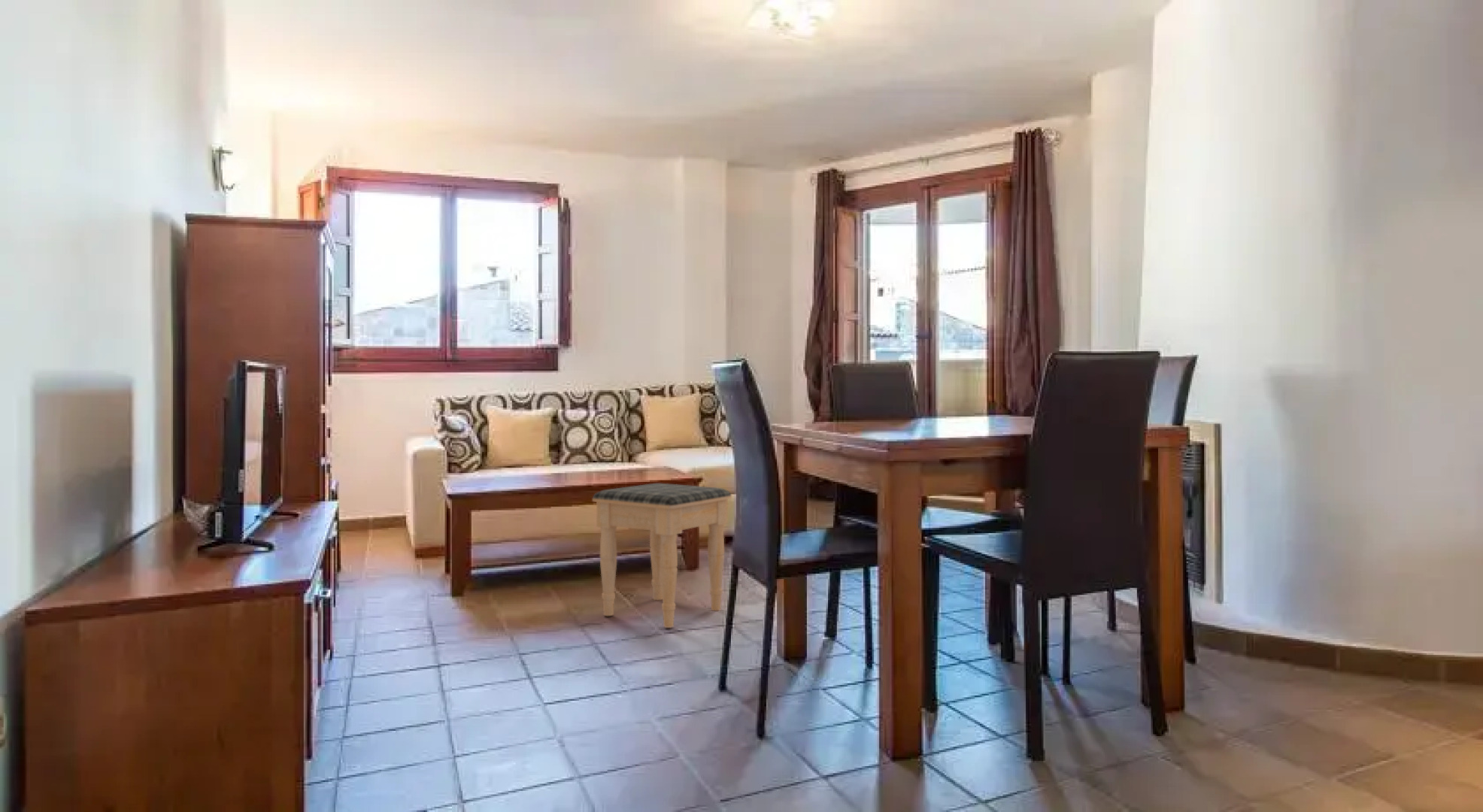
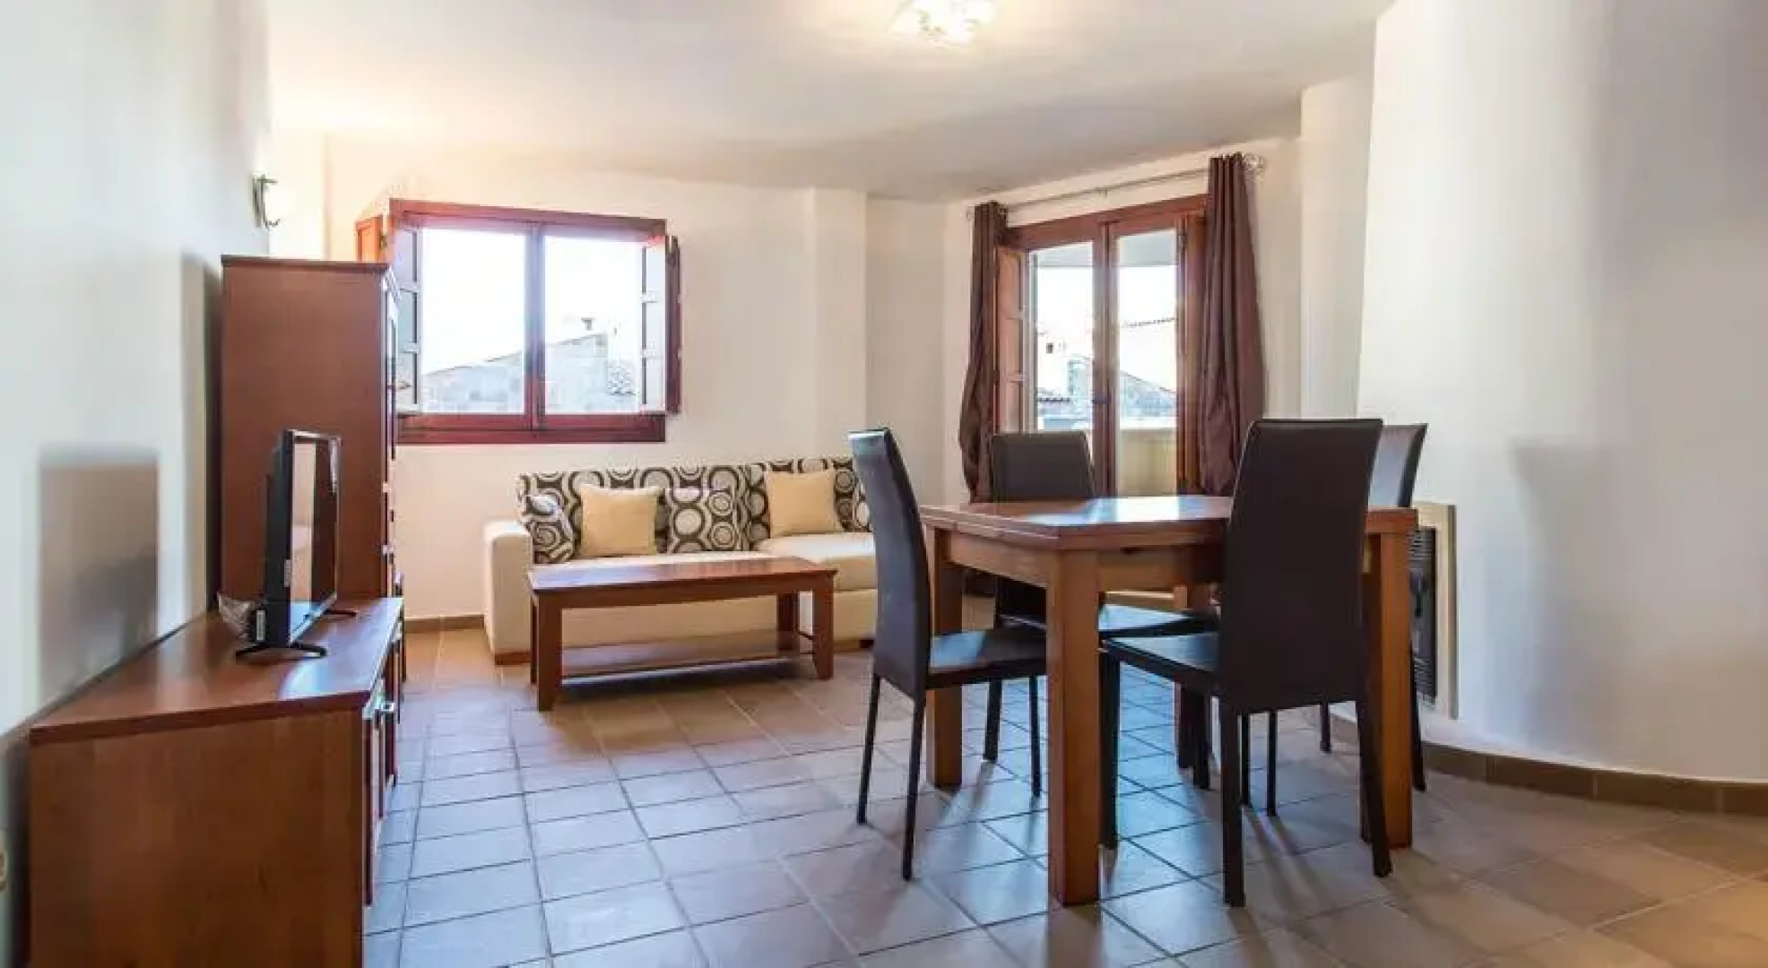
- footstool [592,483,732,629]
